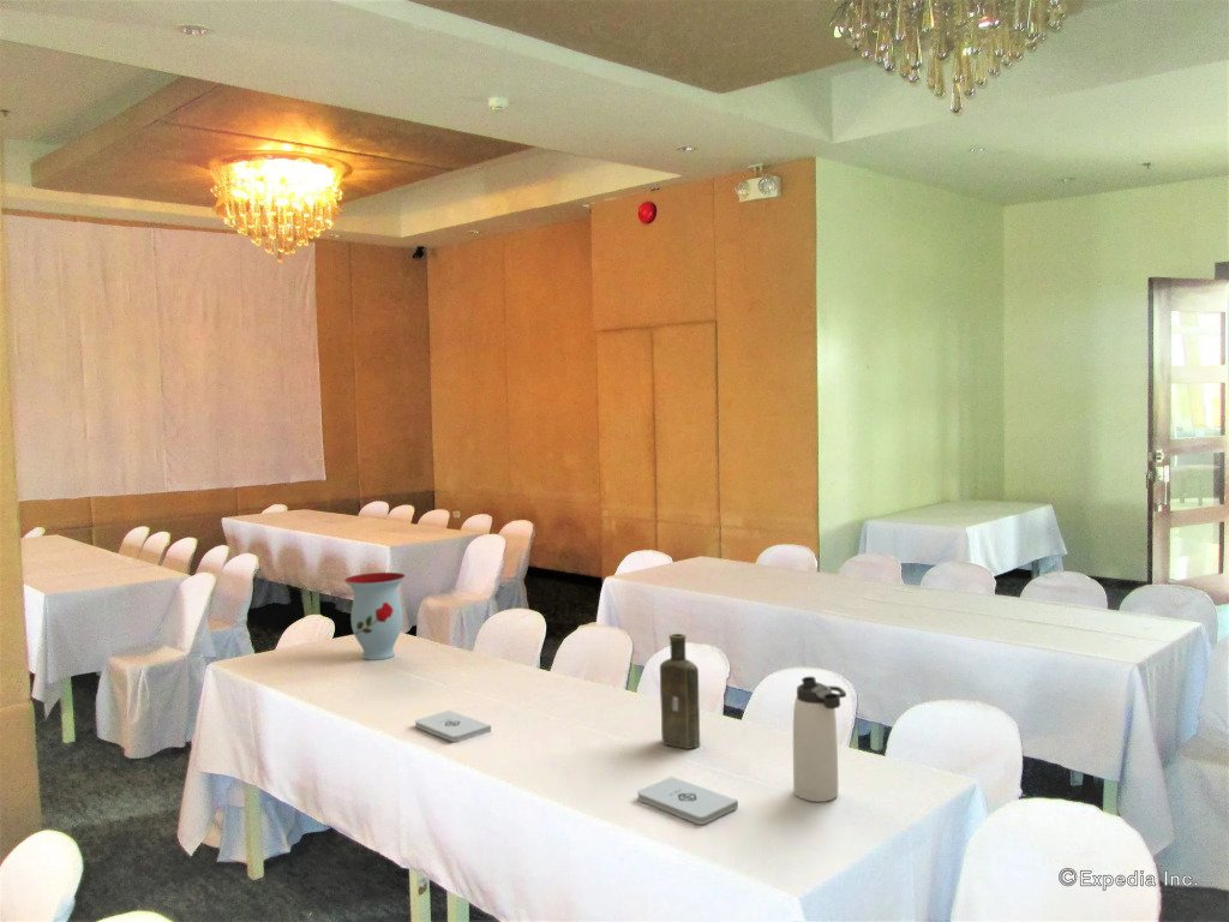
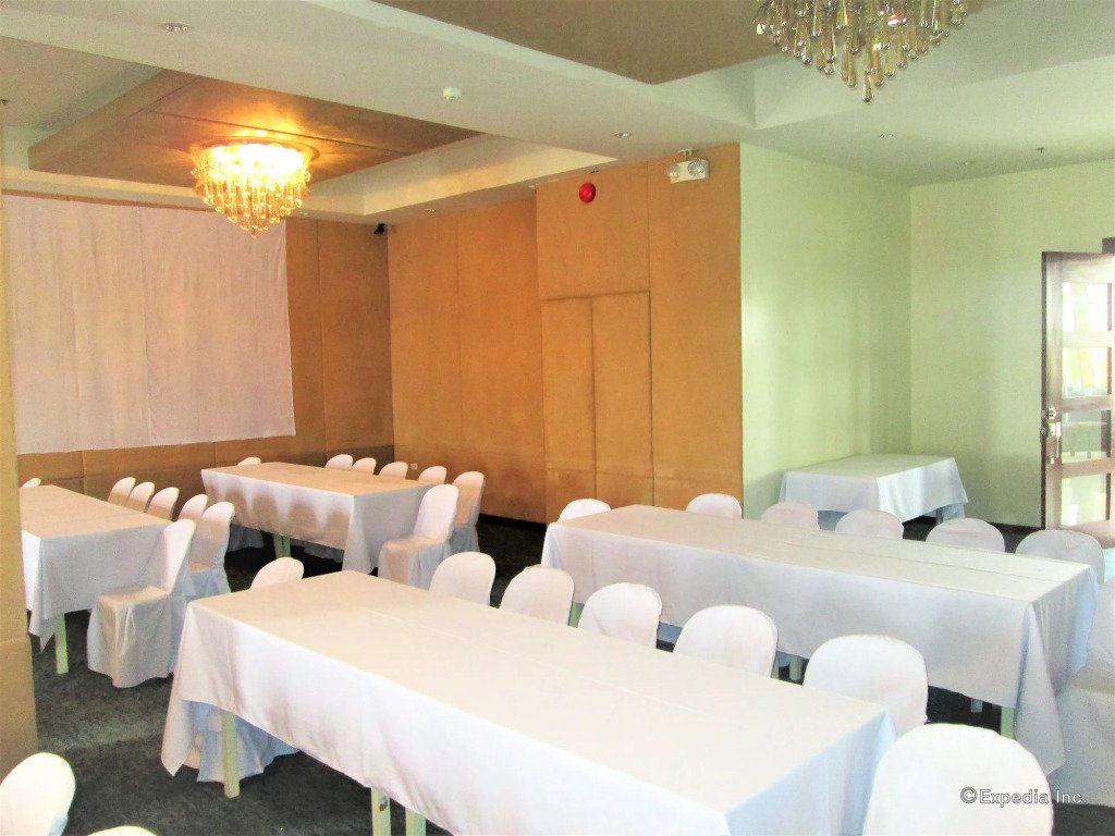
- bottle [659,633,701,750]
- vase [343,571,407,661]
- notepad [414,710,492,743]
- notepad [636,776,739,826]
- thermos bottle [792,676,847,803]
